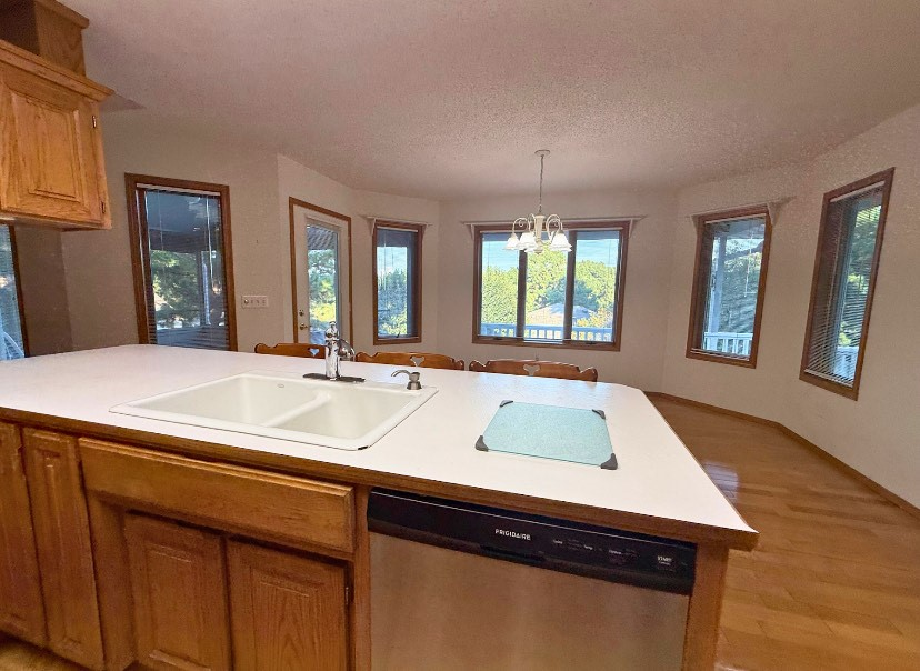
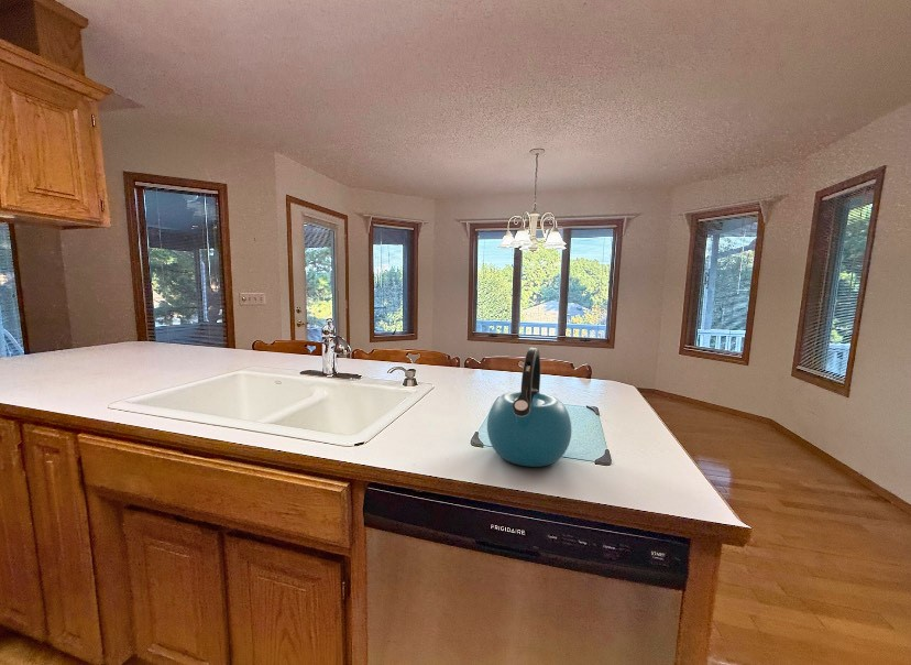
+ kettle [486,347,572,468]
